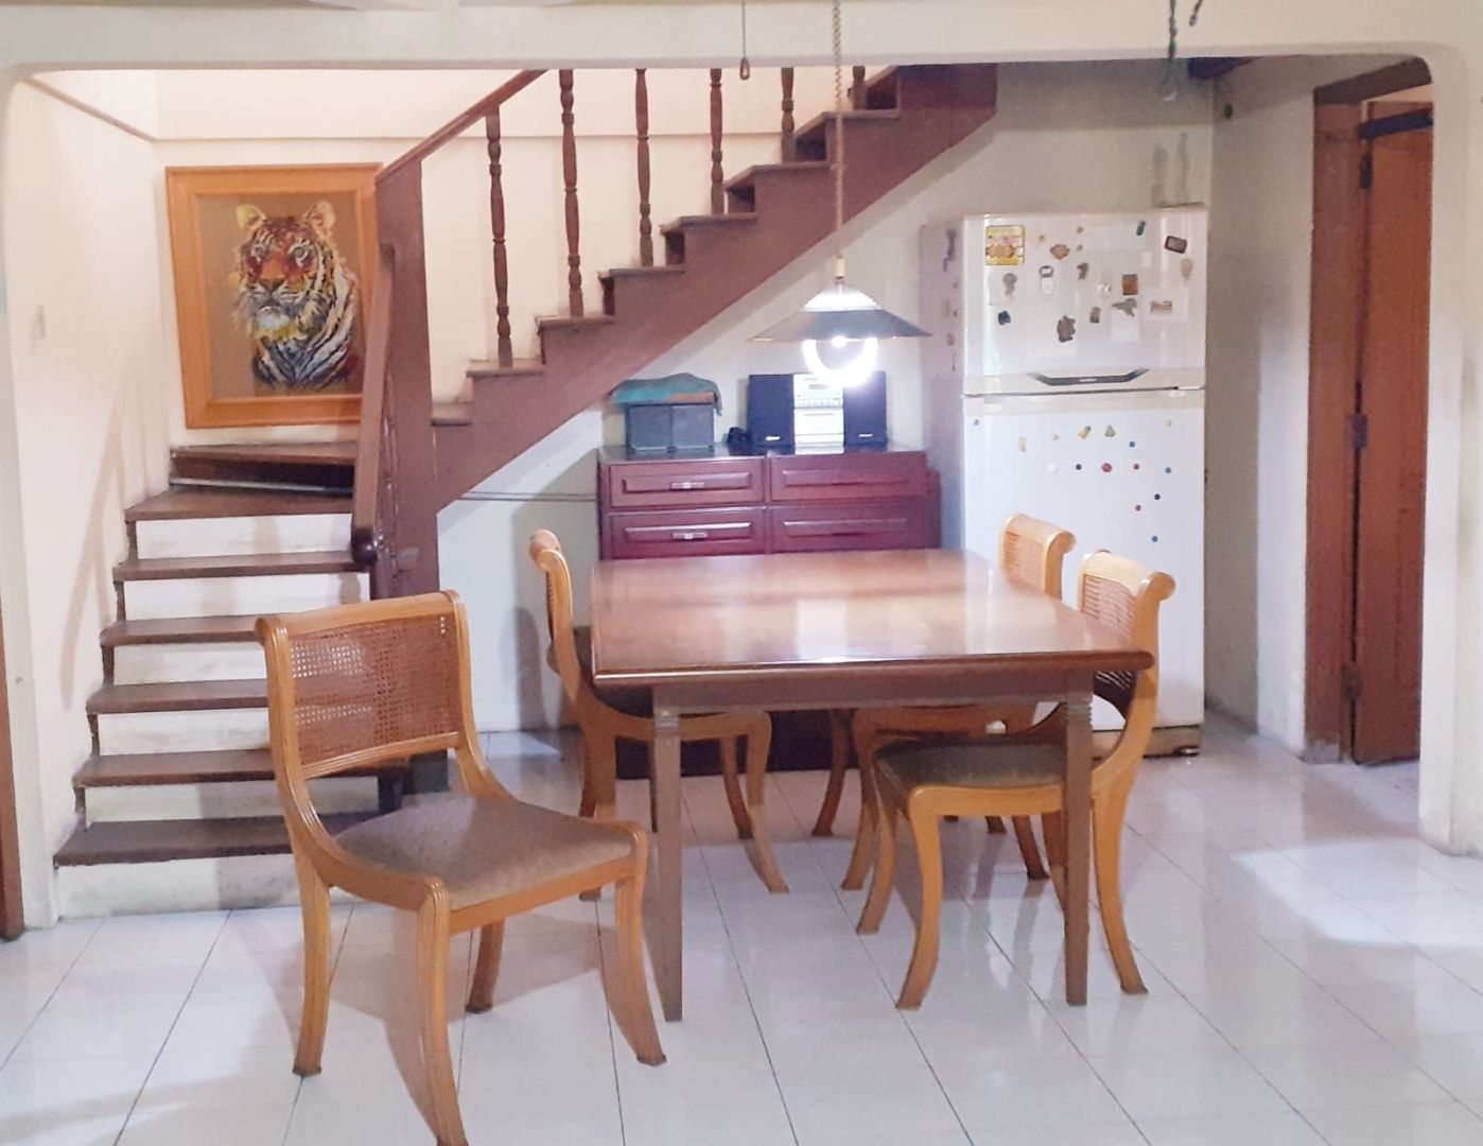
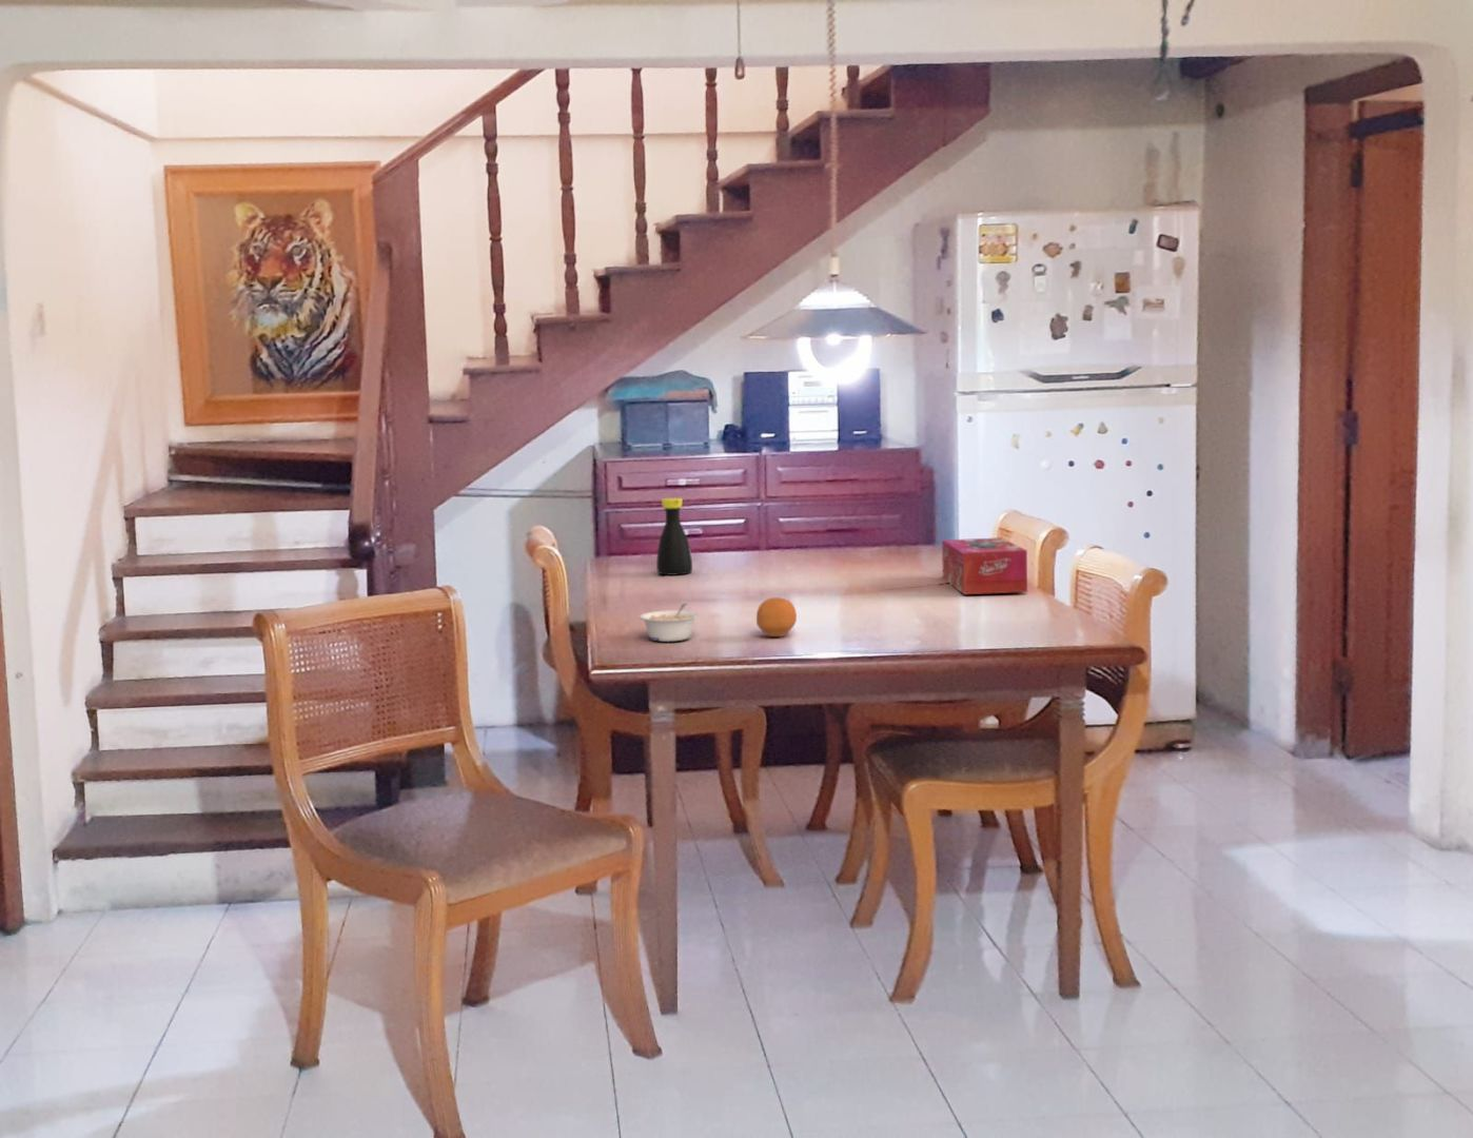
+ bottle [655,497,693,576]
+ legume [638,602,699,643]
+ fruit [756,596,797,637]
+ tissue box [941,537,1028,595]
